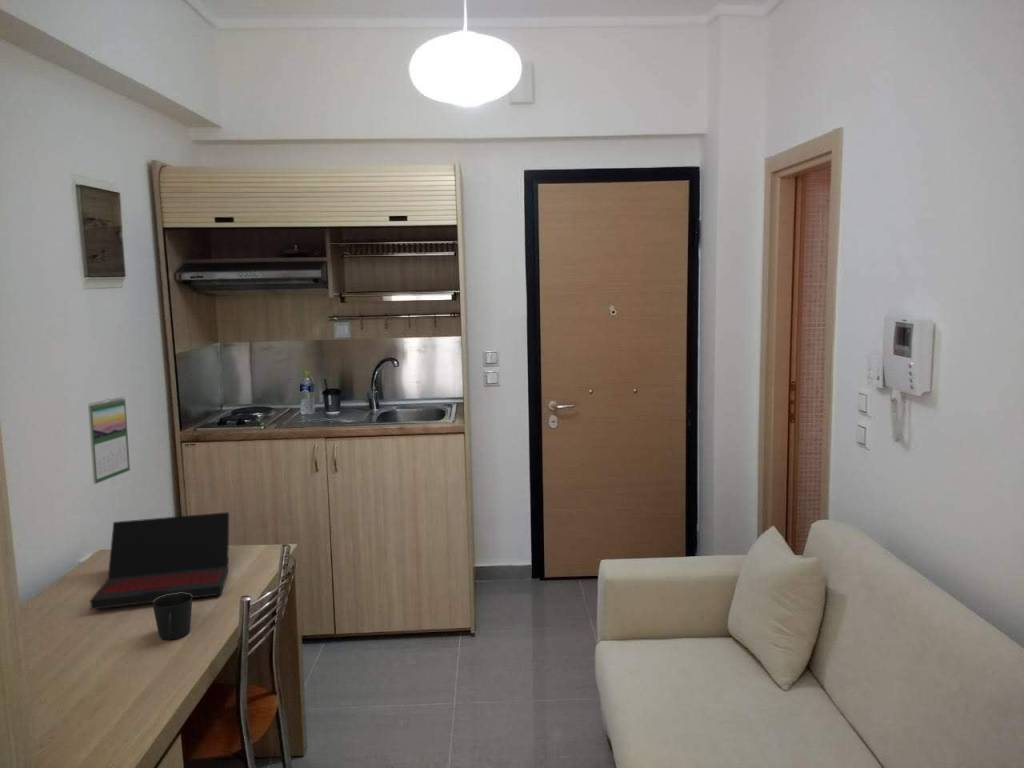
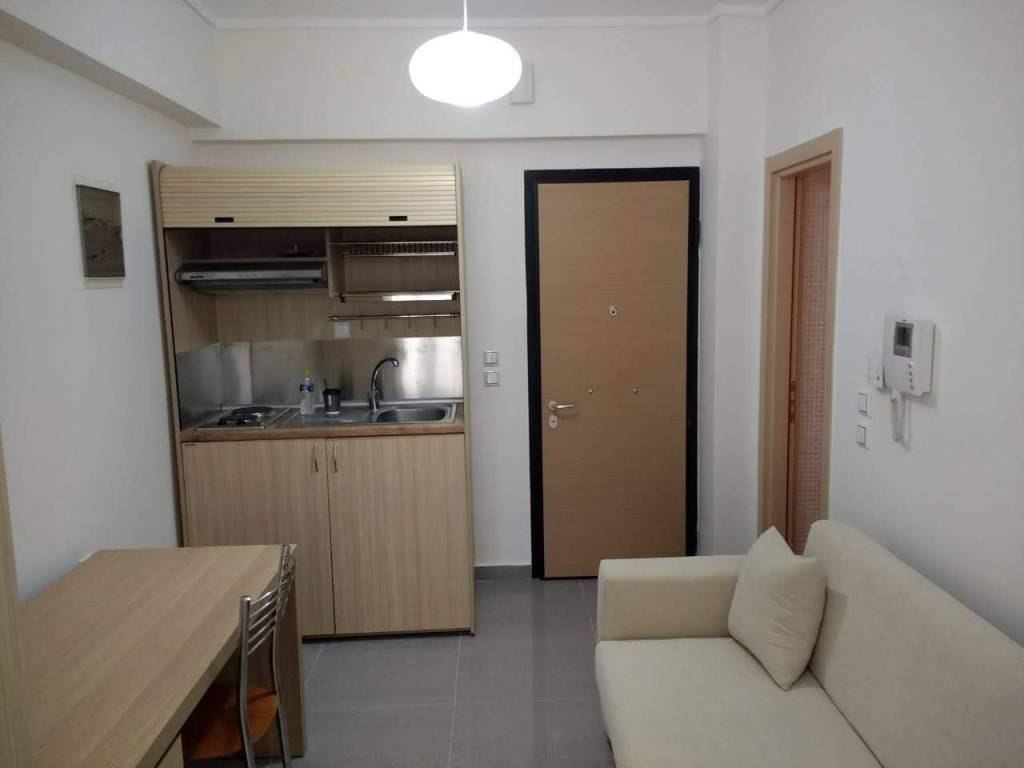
- calendar [87,396,131,485]
- cup [152,593,193,641]
- laptop [89,511,230,611]
